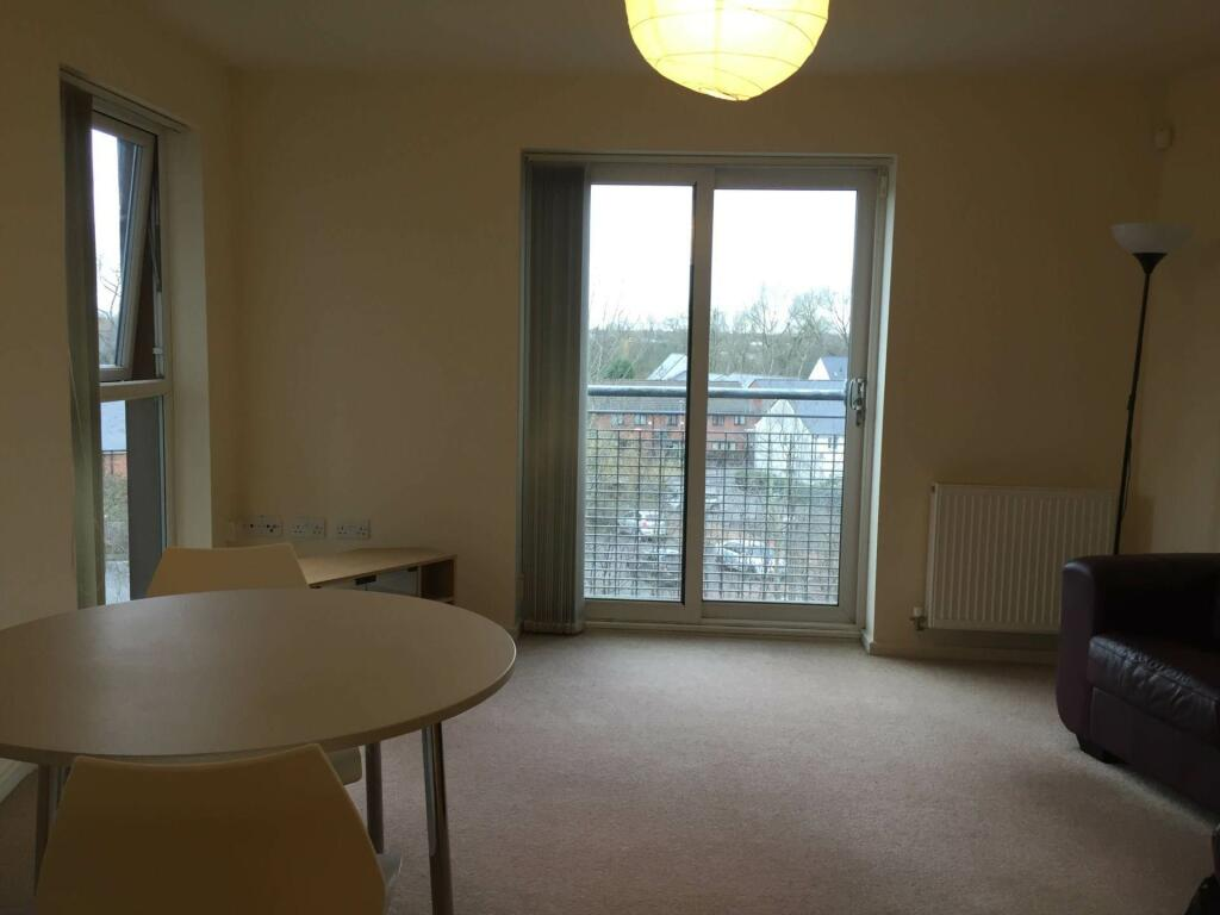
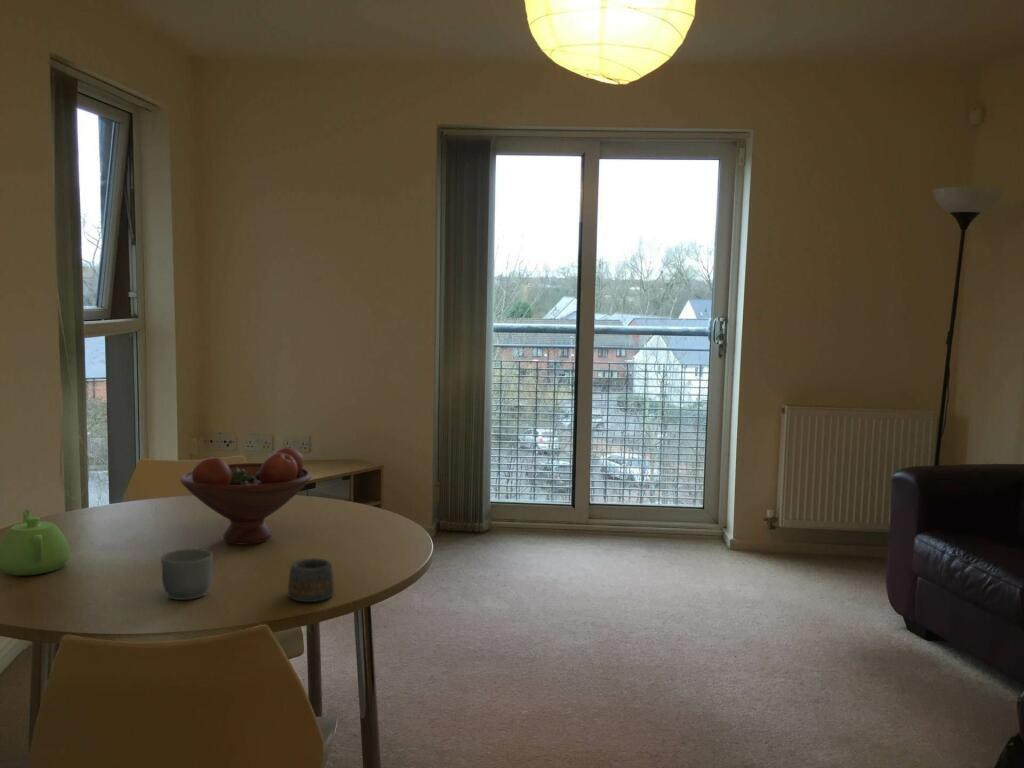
+ mug [160,548,213,601]
+ fruit bowl [179,446,313,546]
+ teapot [0,508,71,576]
+ mug [287,557,335,603]
